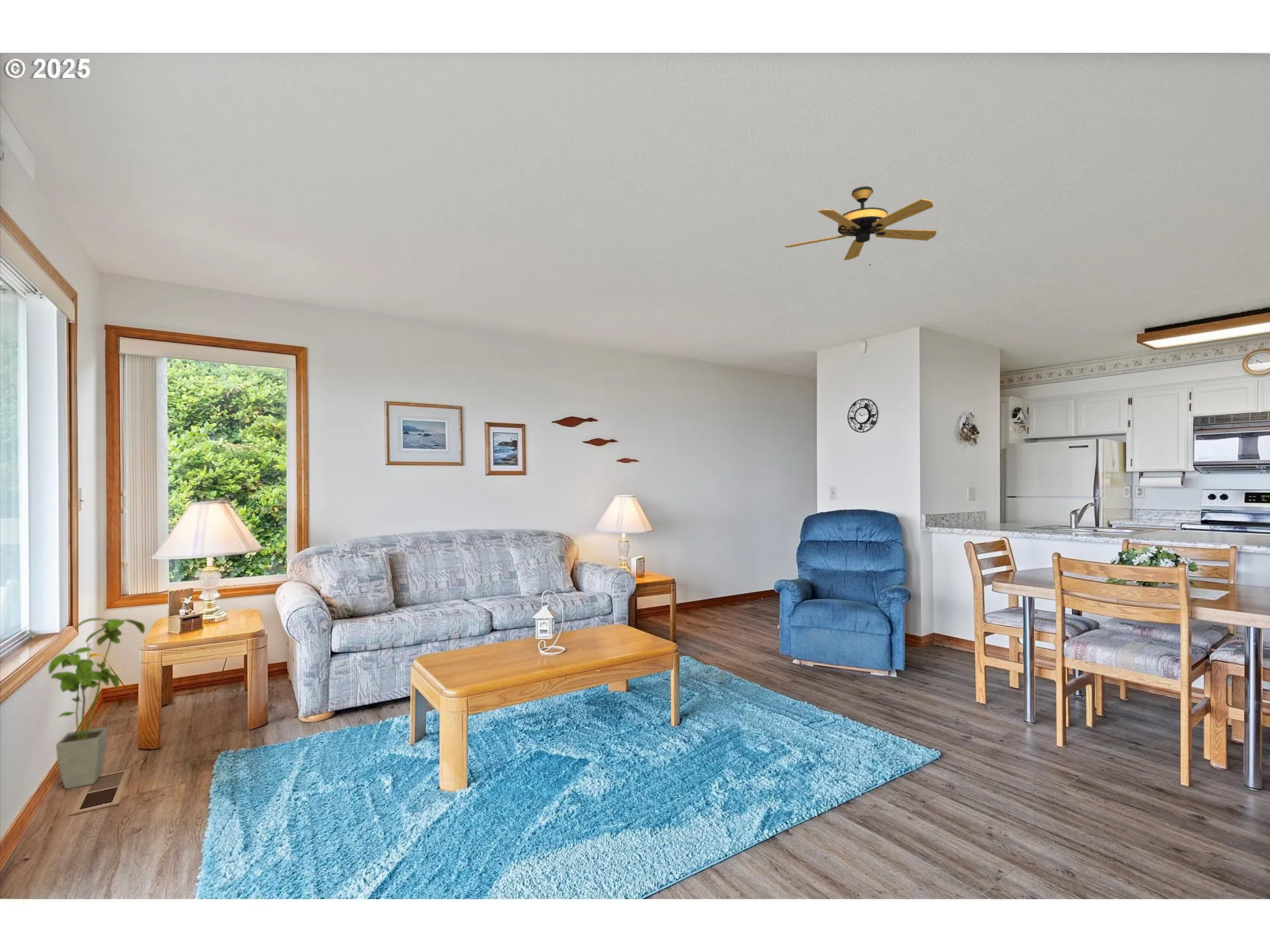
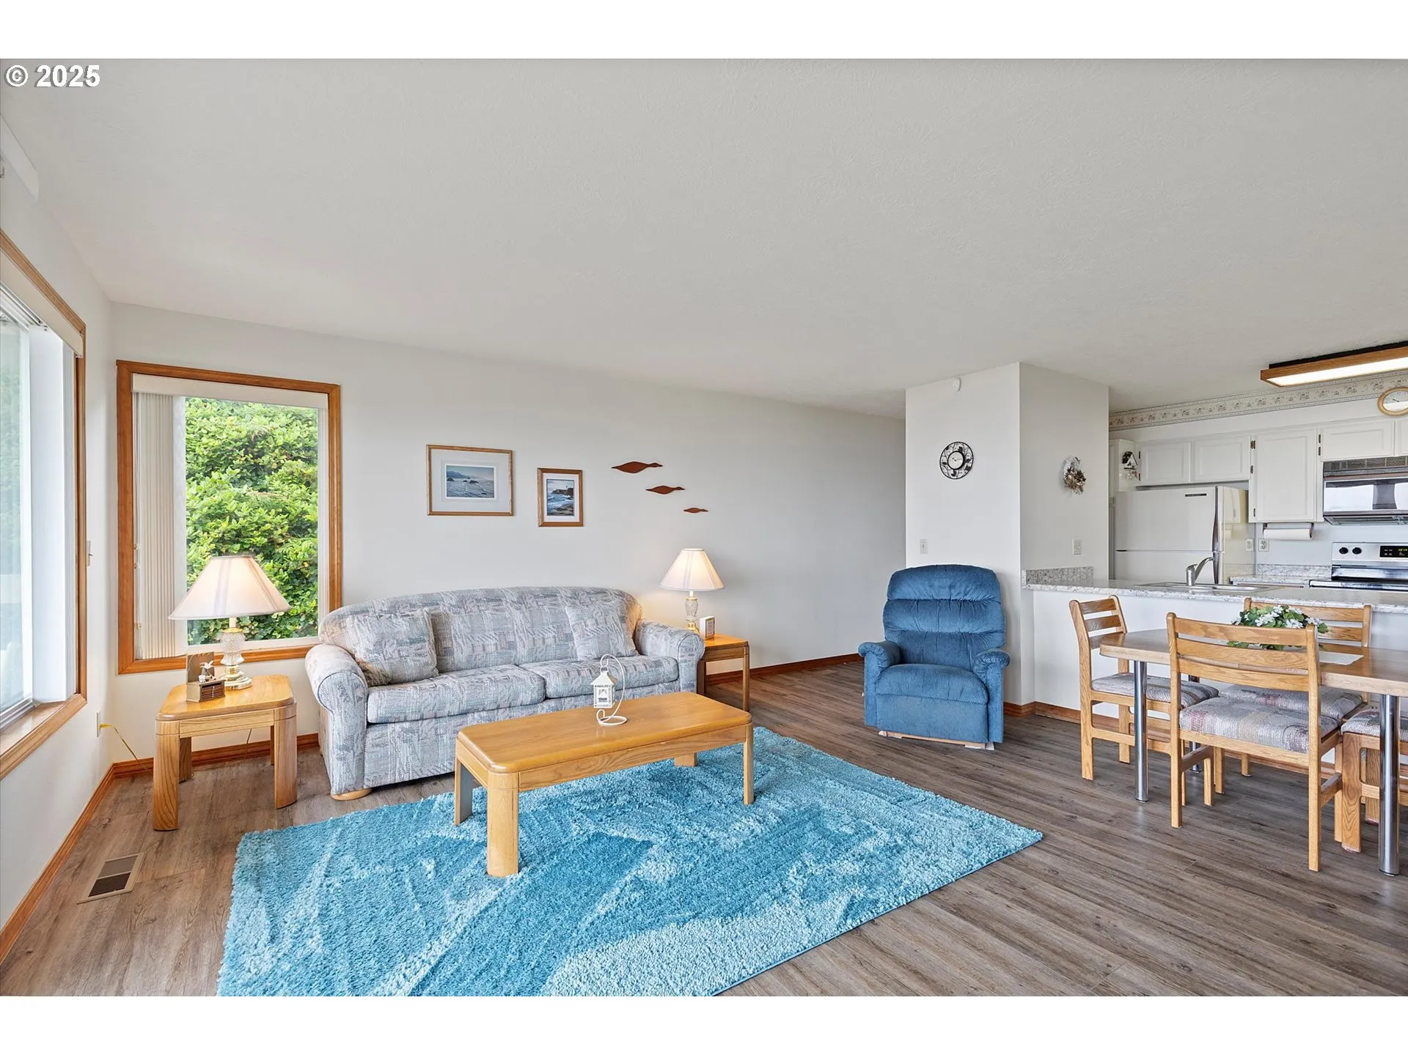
- house plant [48,617,146,790]
- ceiling fan [784,186,937,266]
